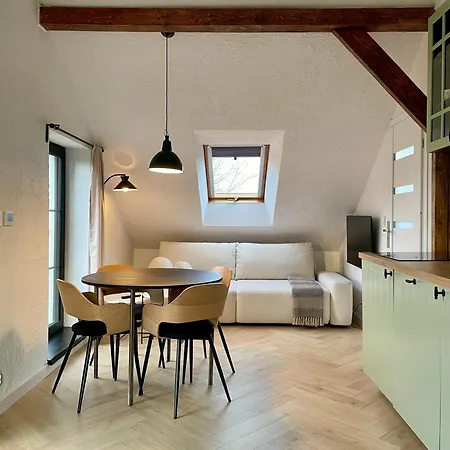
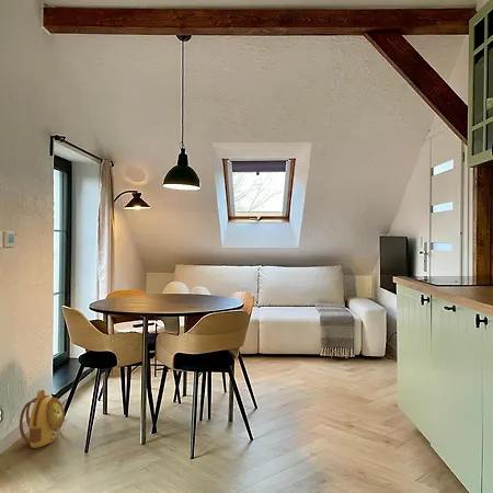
+ backpack [19,389,66,449]
